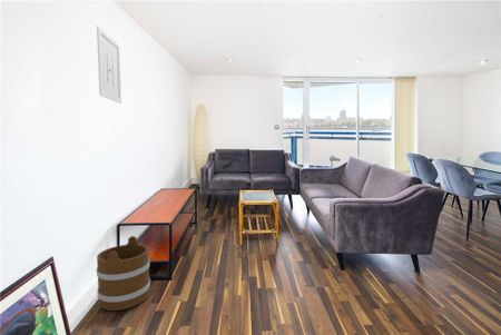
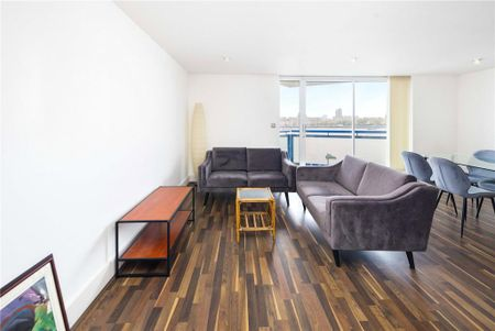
- wall art [96,24,122,105]
- bucket [96,235,151,312]
